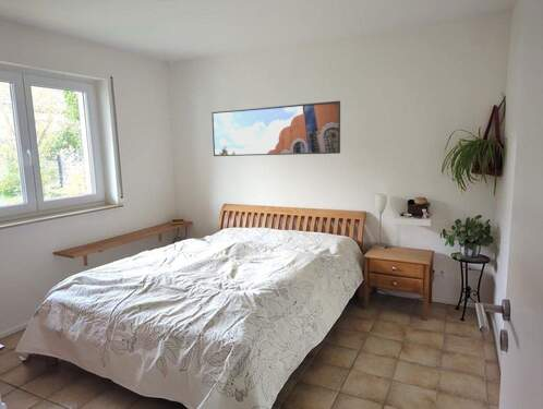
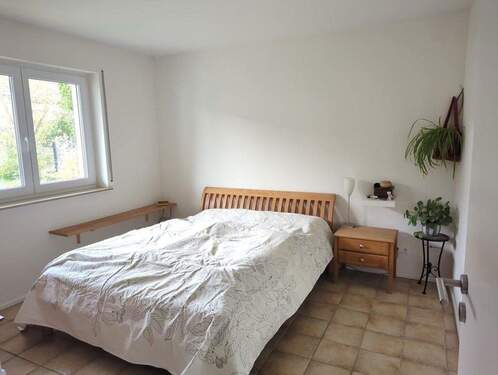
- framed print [210,100,341,157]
